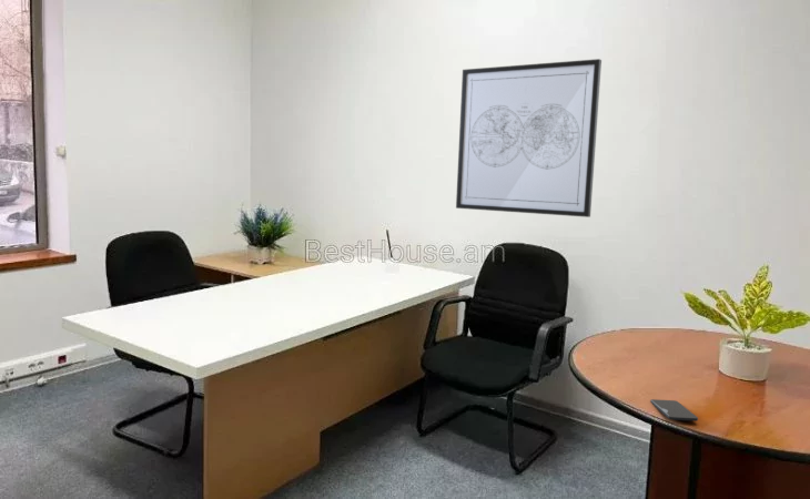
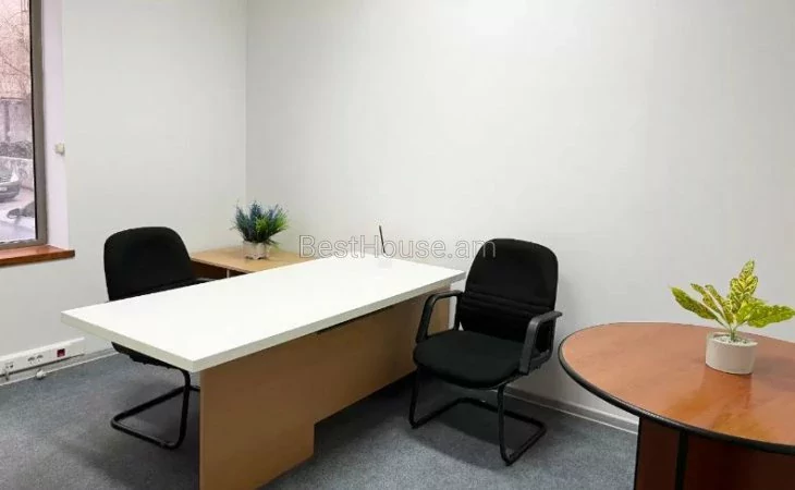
- smartphone [649,398,699,422]
- wall art [455,58,603,218]
